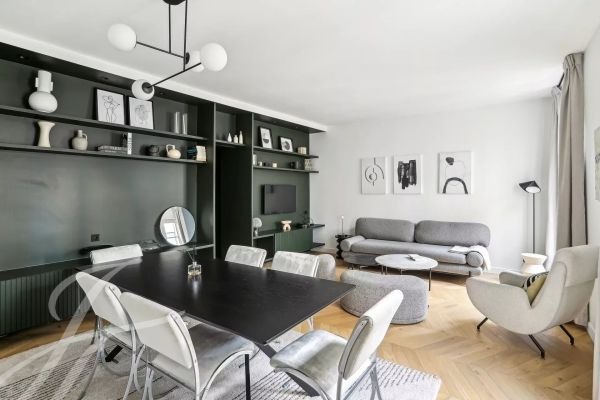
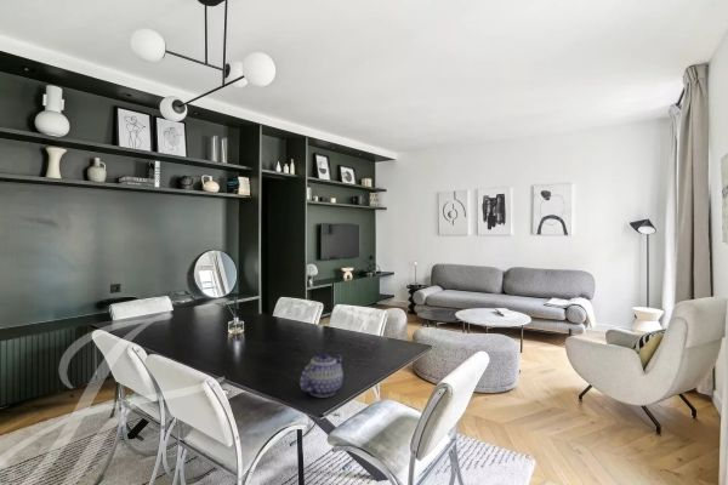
+ teapot [298,352,345,398]
